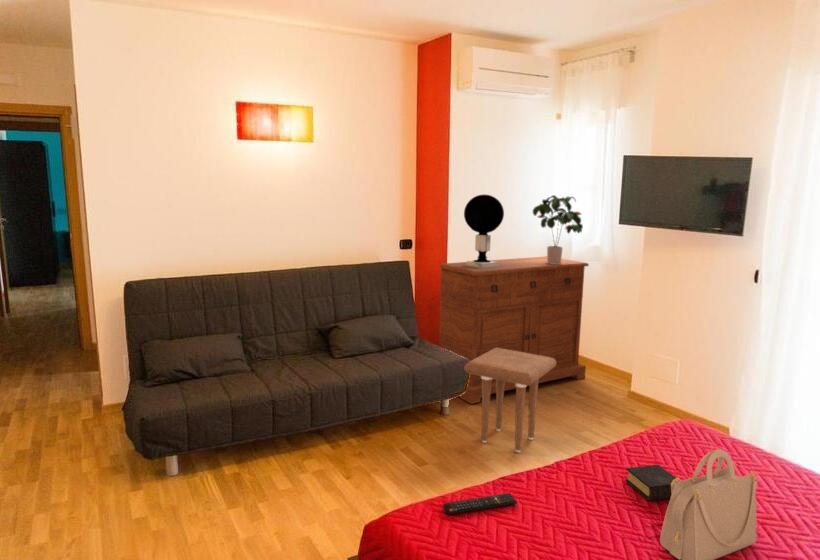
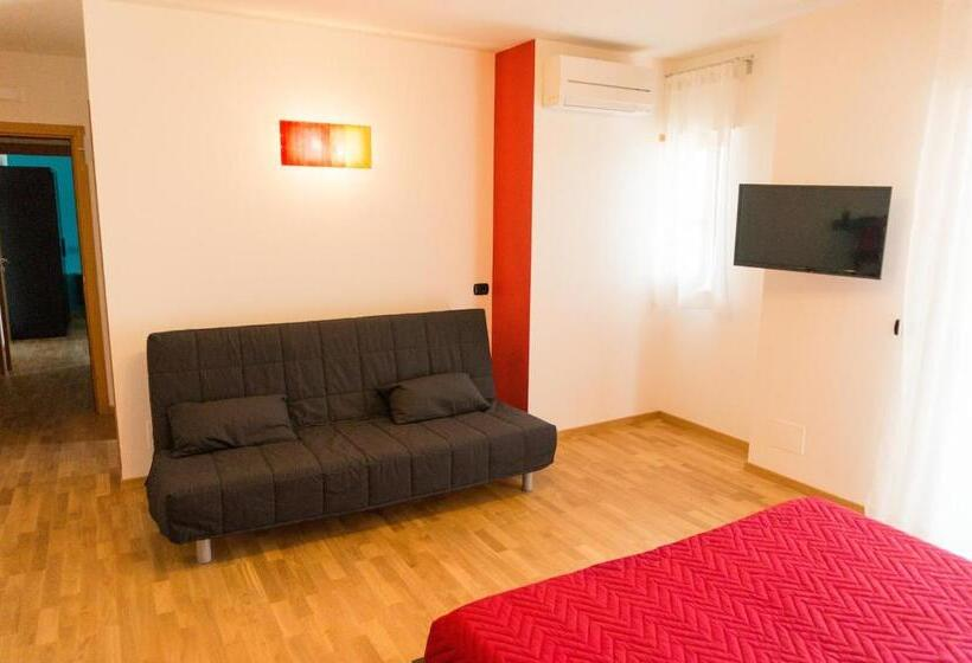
- handbag [659,448,758,560]
- remote control [442,492,518,515]
- table lamp [463,193,505,268]
- sideboard [438,255,590,405]
- side table [463,348,556,453]
- potted plant [532,194,584,264]
- book [624,464,681,502]
